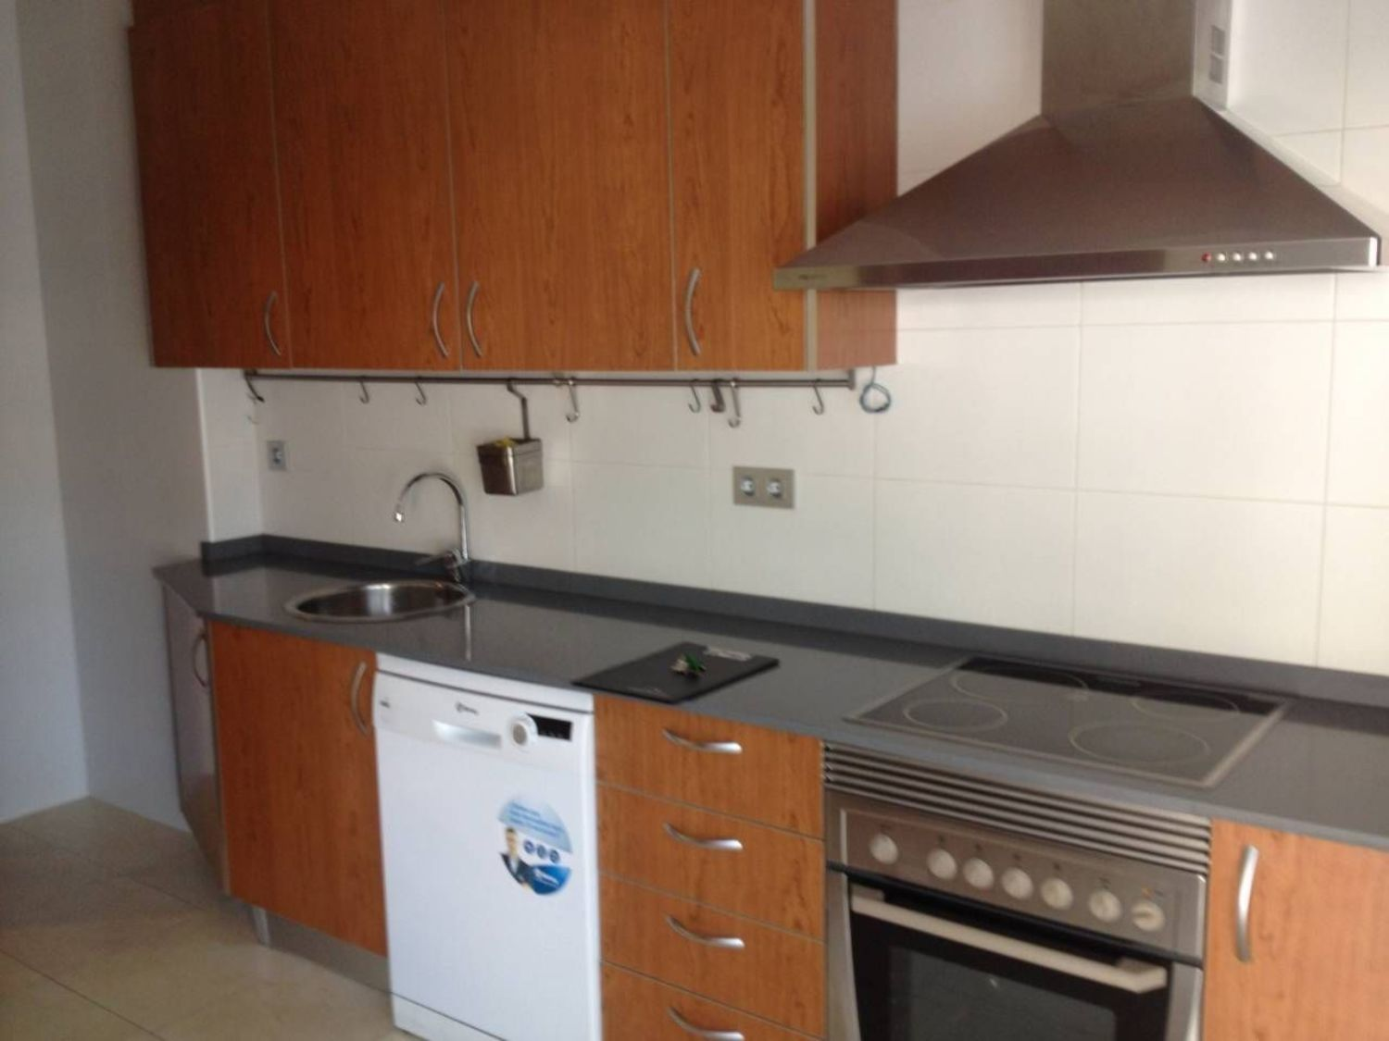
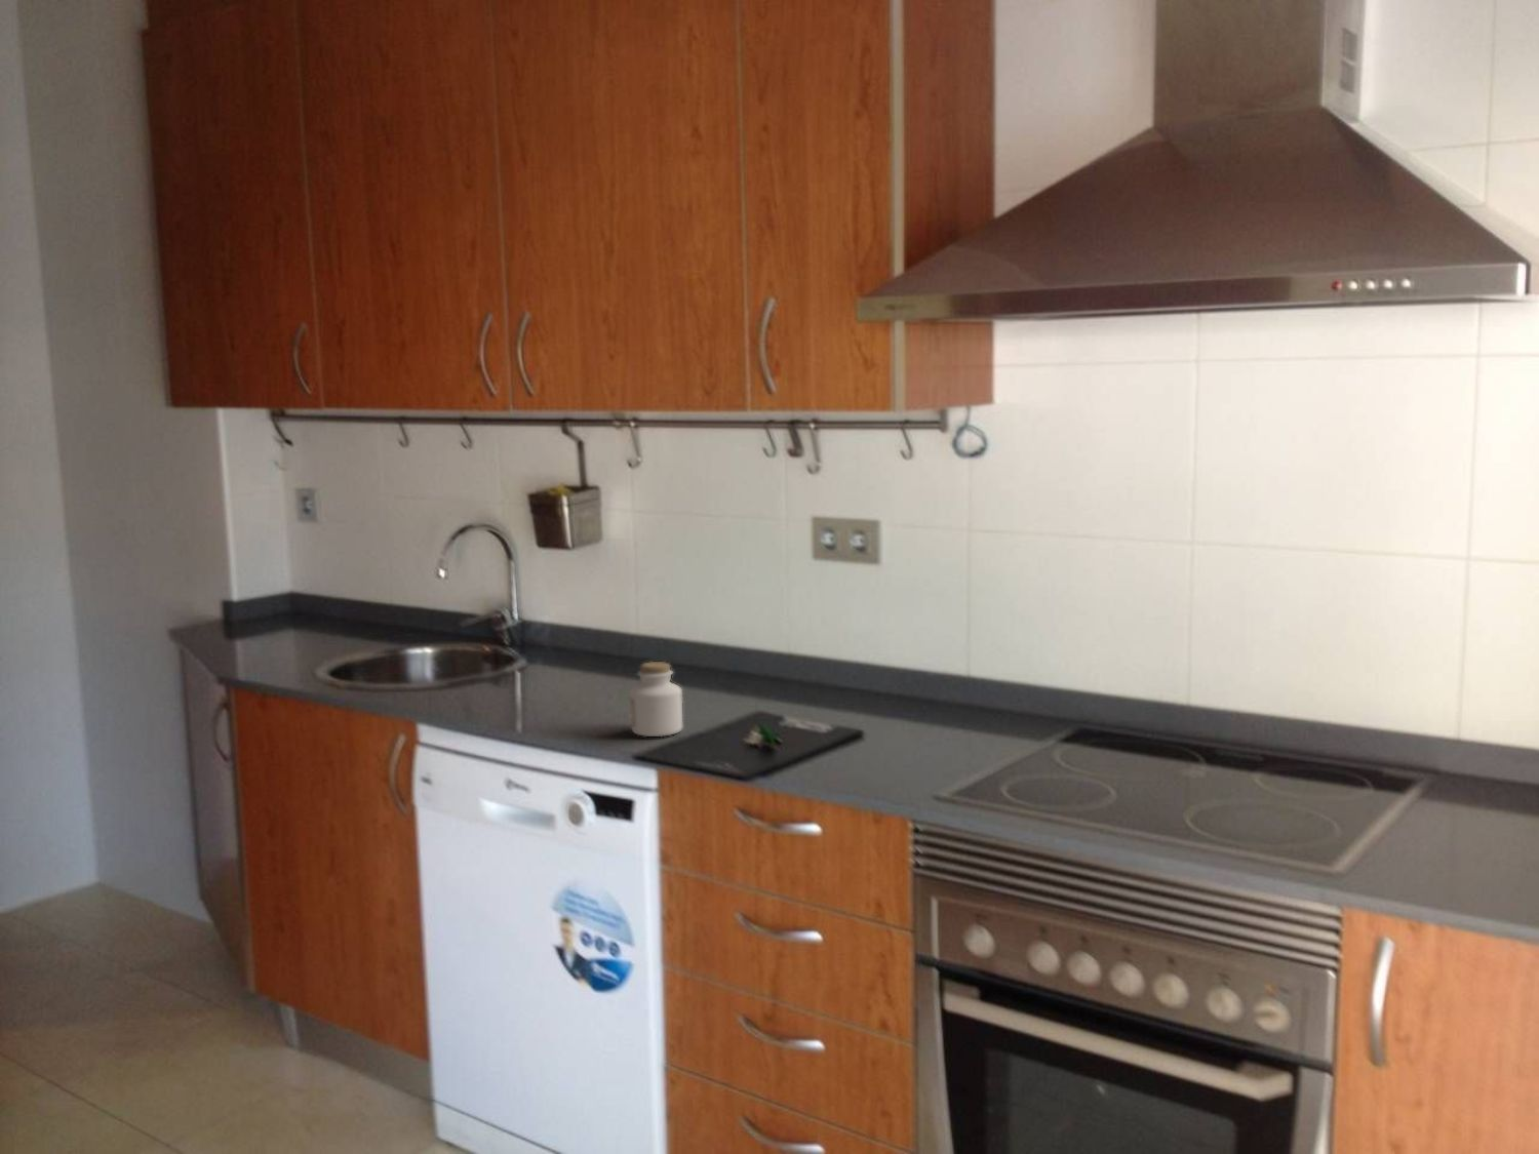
+ jar [629,661,683,737]
